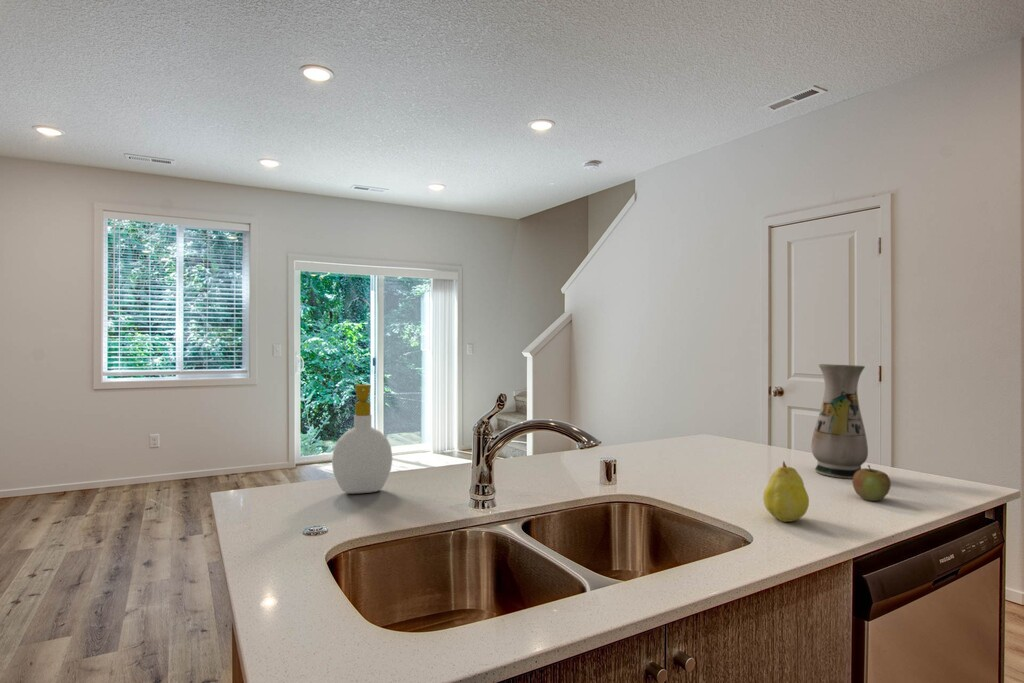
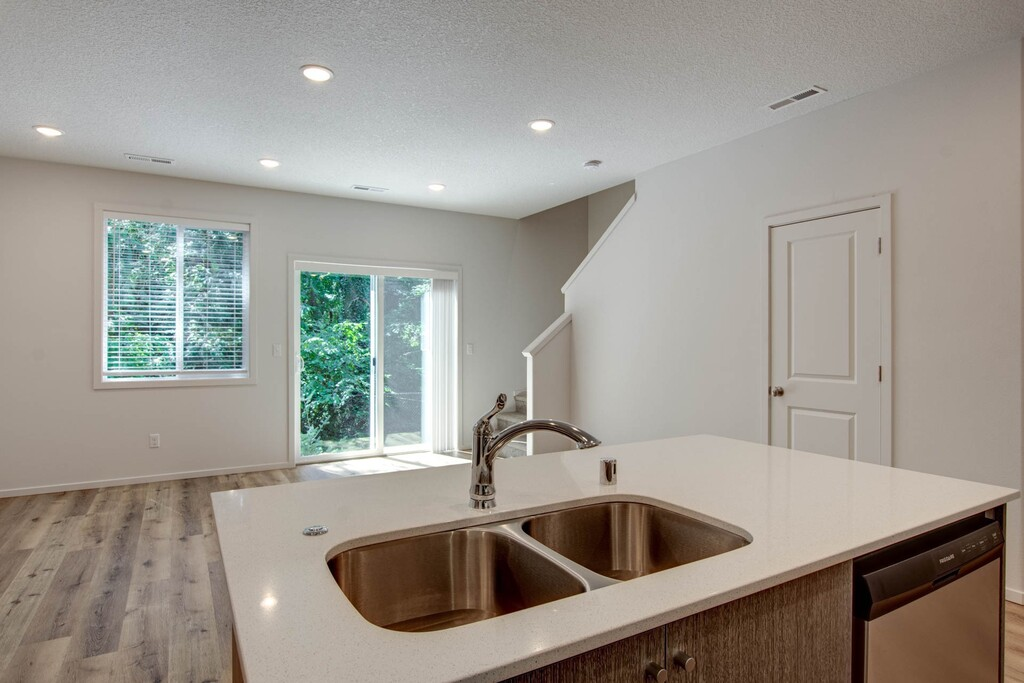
- soap bottle [331,383,393,495]
- fruit [762,460,810,523]
- apple [852,464,892,502]
- vase [811,363,869,480]
